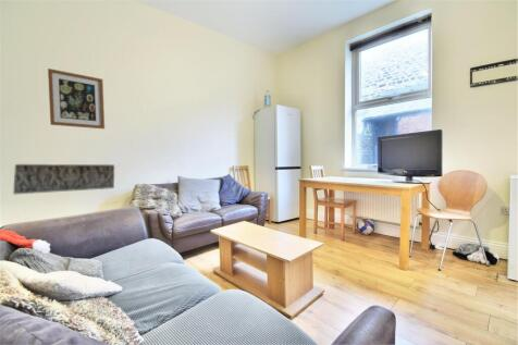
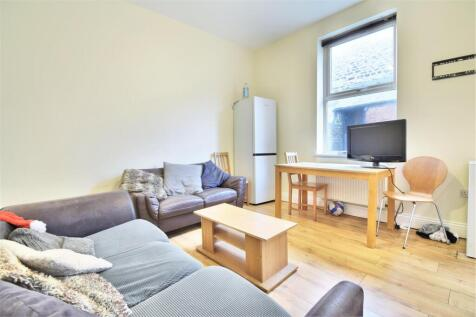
- wall art [47,67,106,130]
- wall relief [12,163,115,195]
